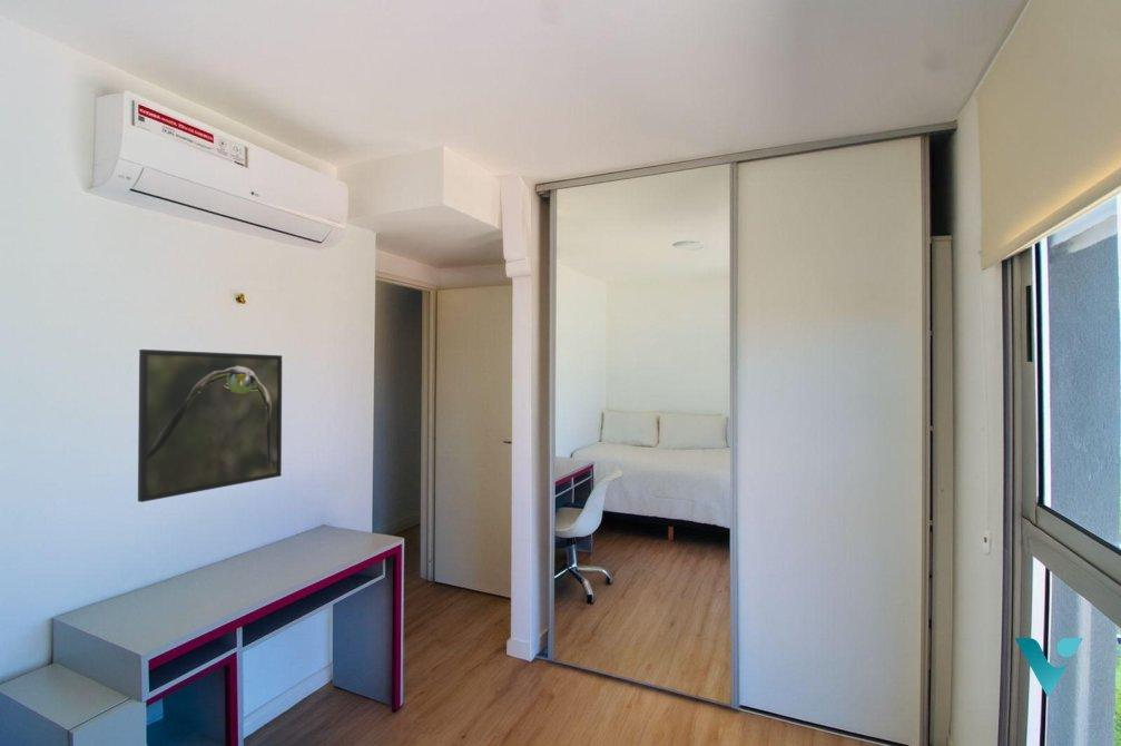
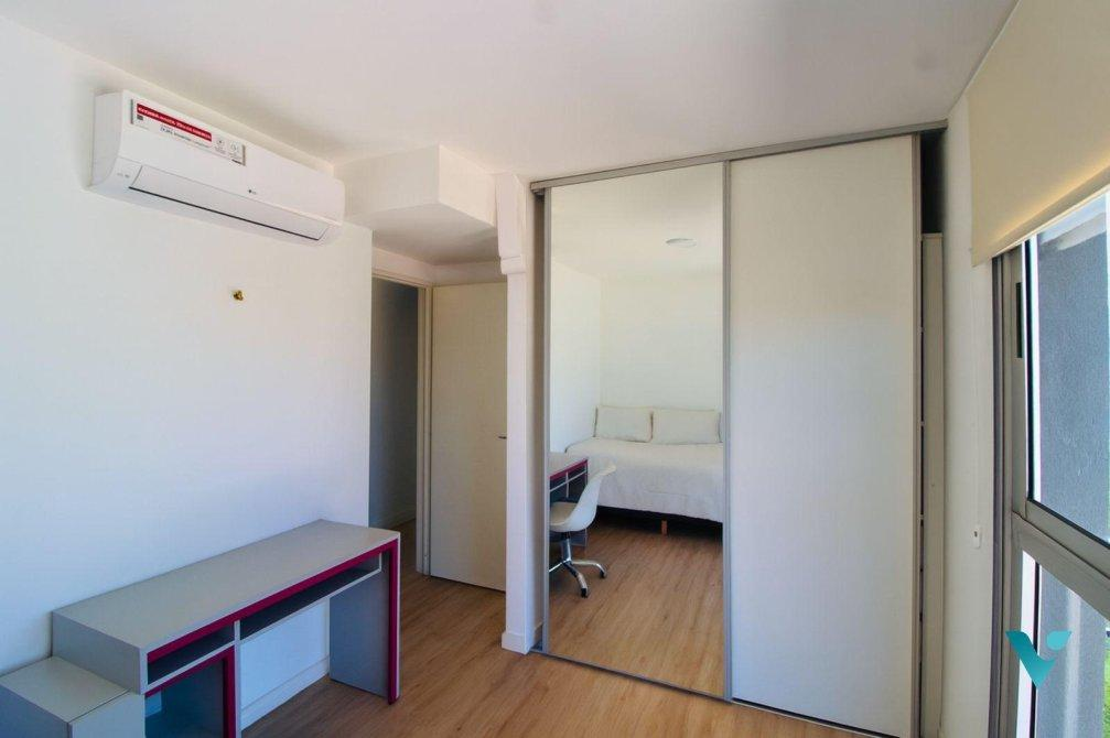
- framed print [137,349,283,503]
